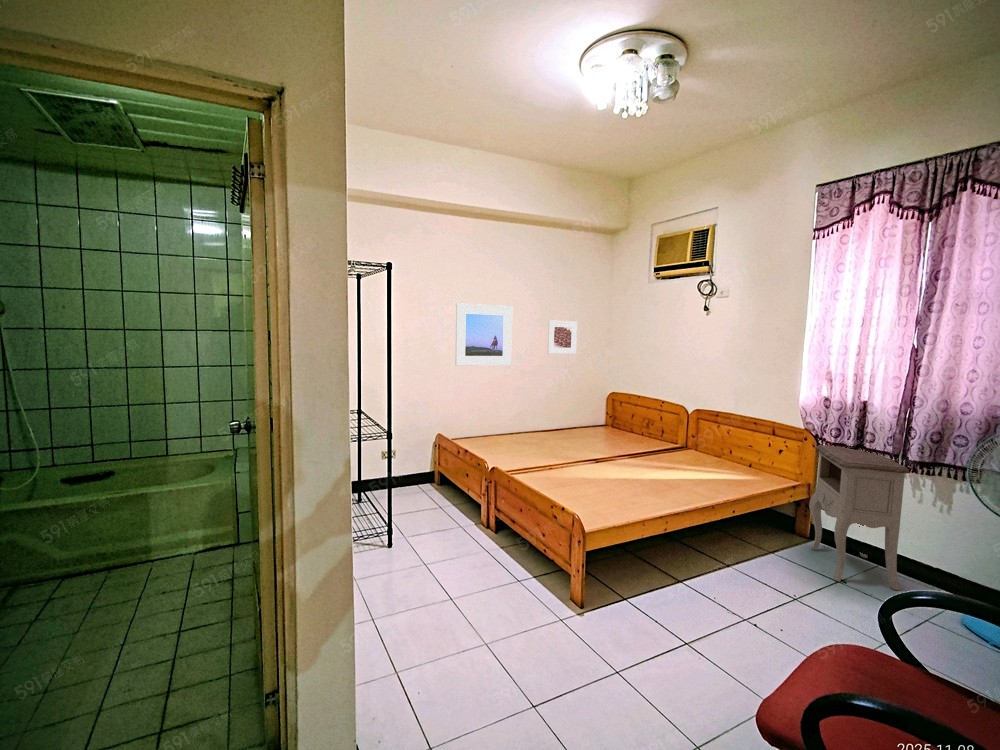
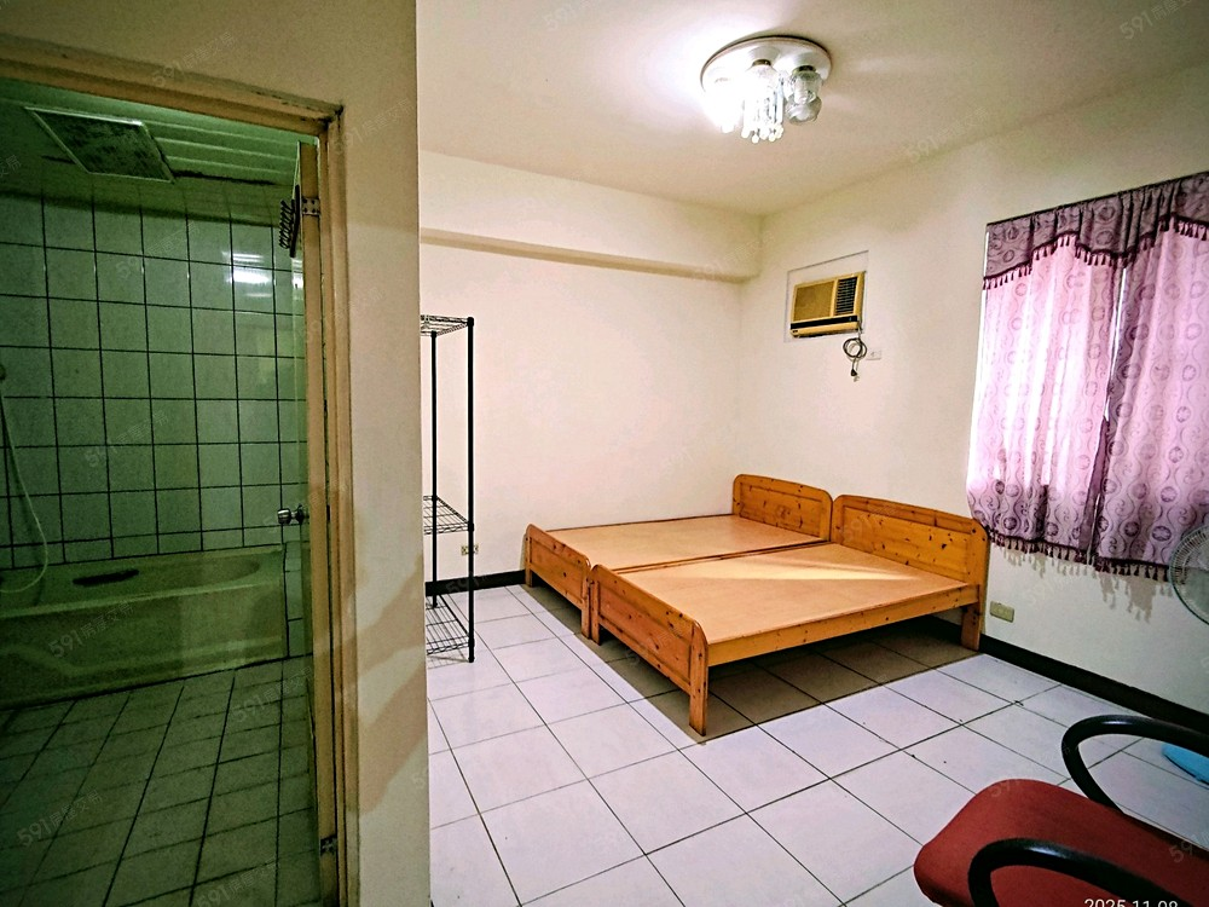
- nightstand [808,444,910,591]
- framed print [454,302,513,367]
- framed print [546,319,578,355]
